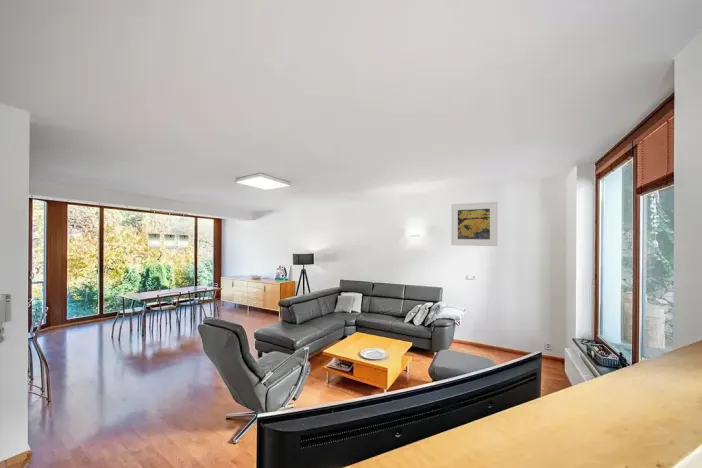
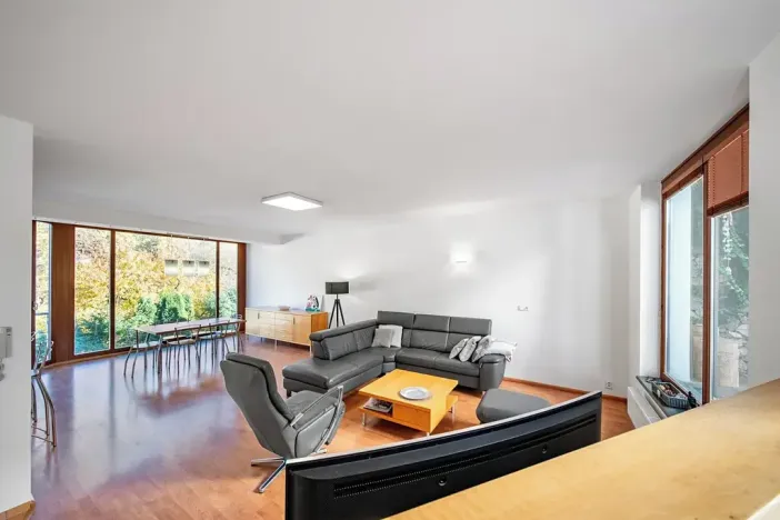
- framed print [450,201,498,247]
